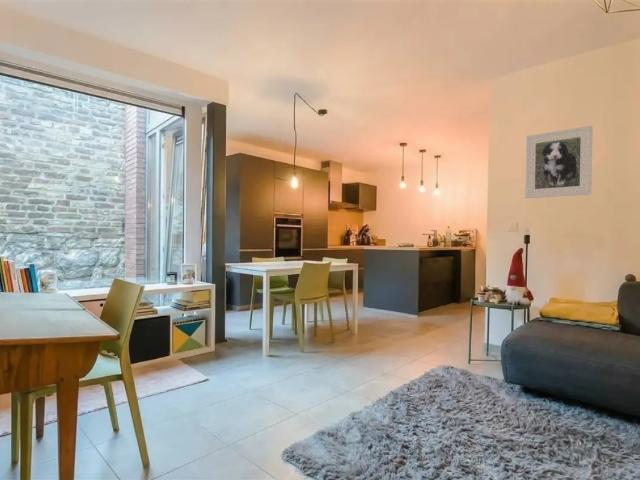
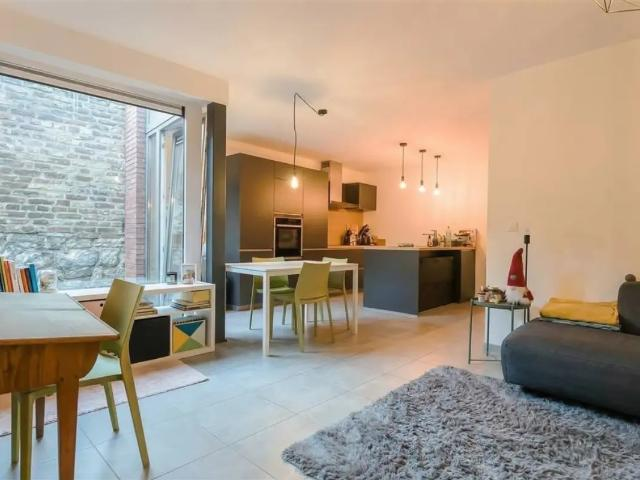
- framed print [524,125,594,199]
